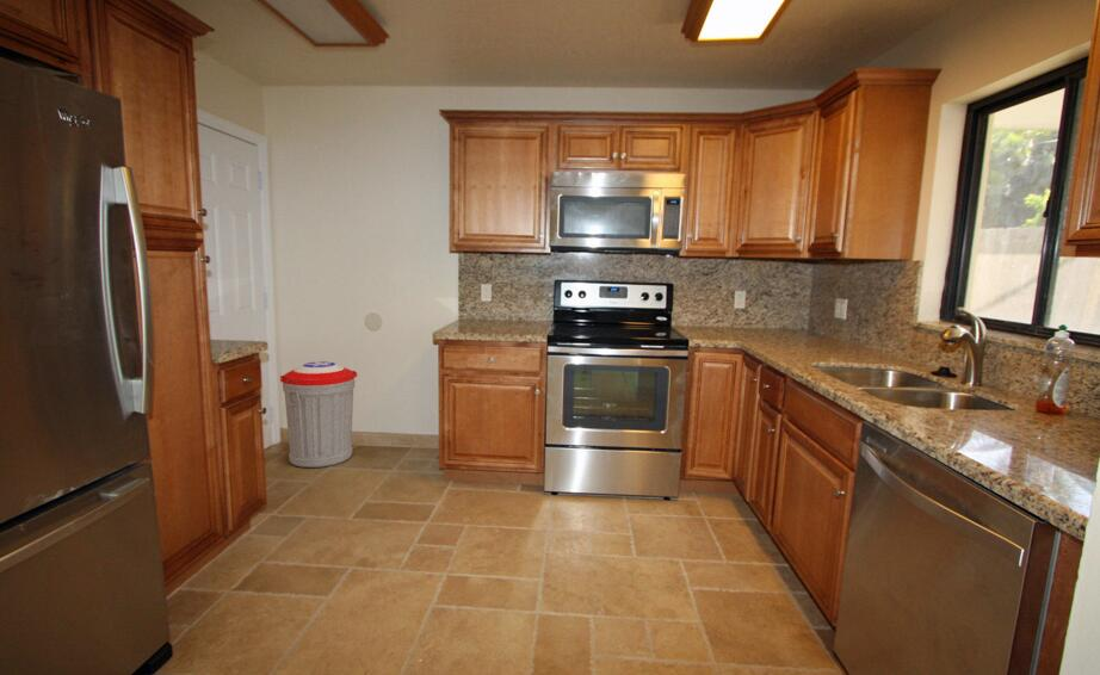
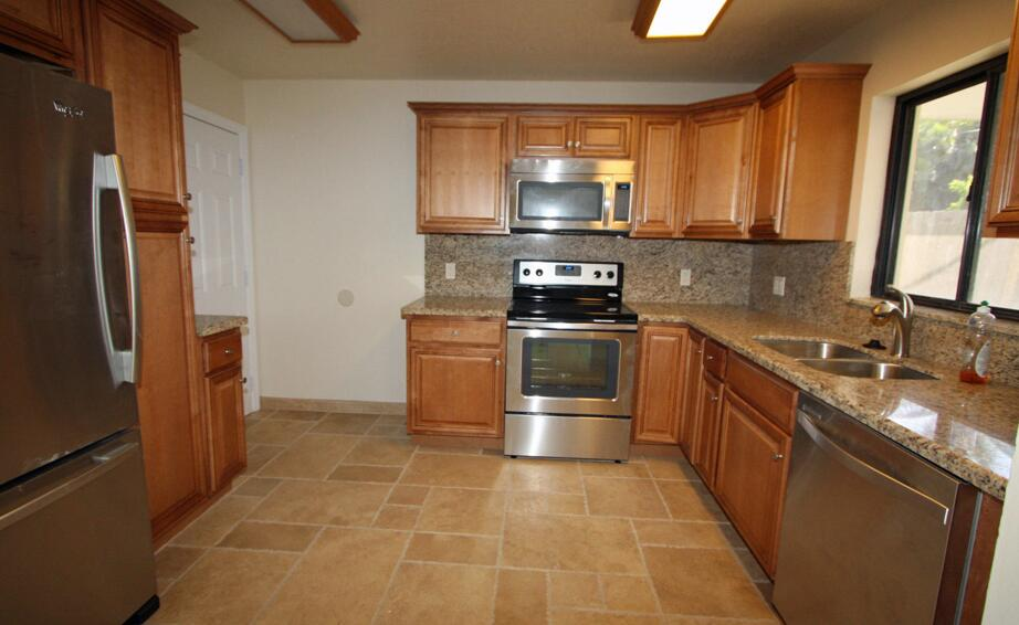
- trash can [279,360,358,469]
